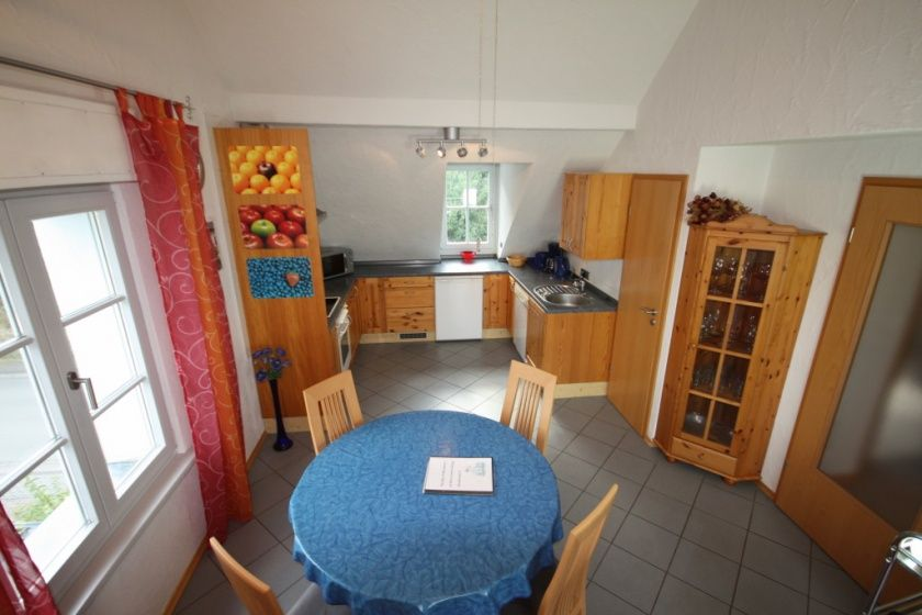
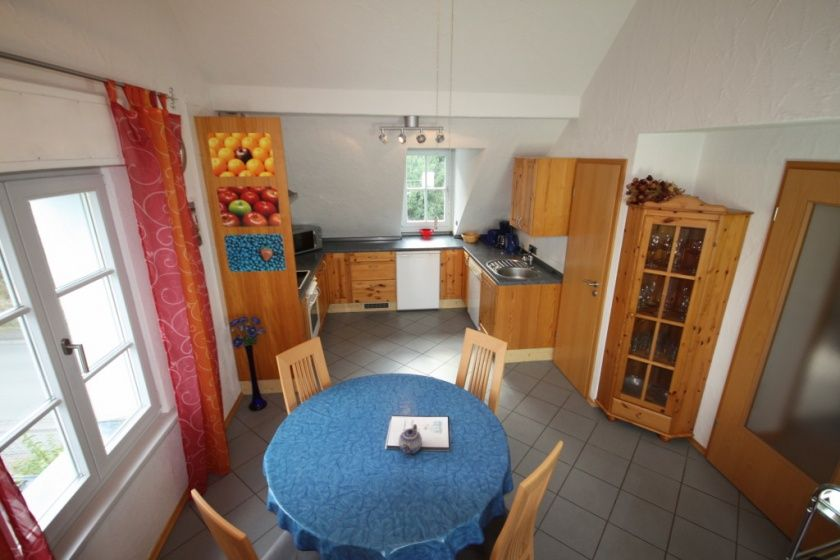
+ teapot [398,423,423,455]
